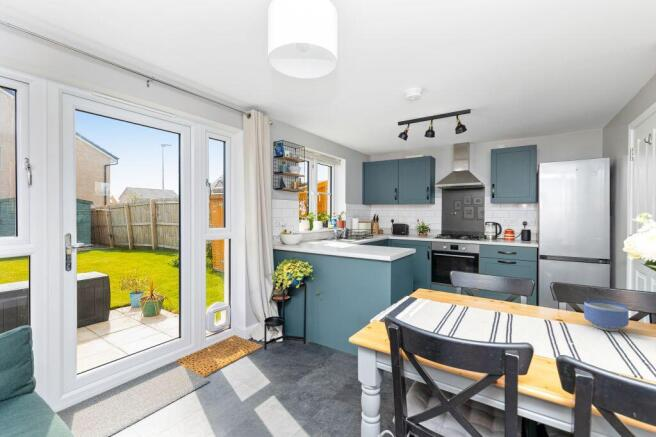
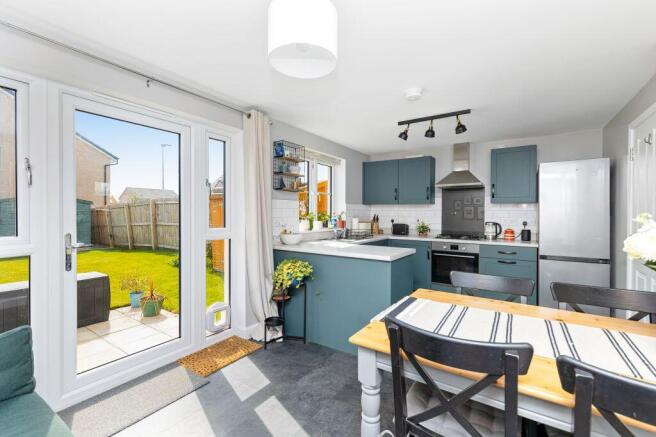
- bowl [583,299,630,332]
